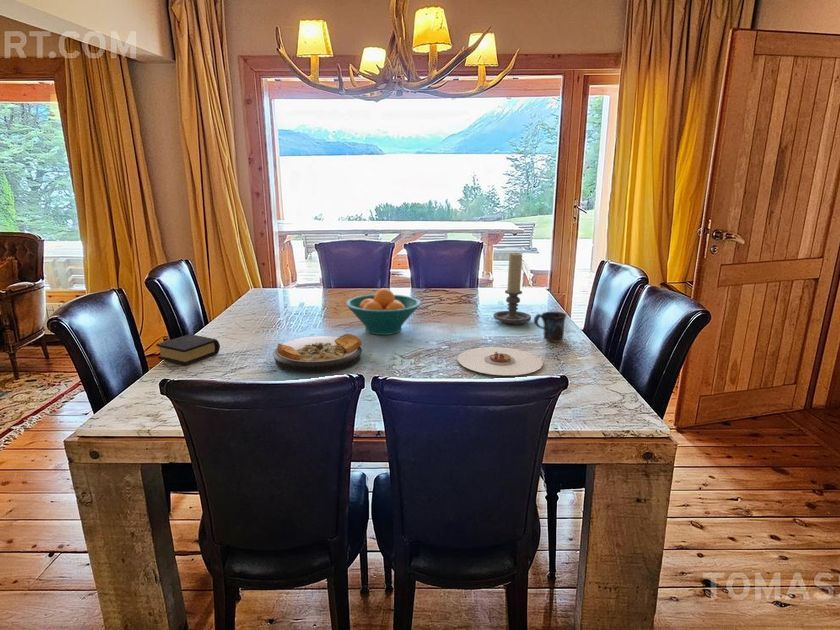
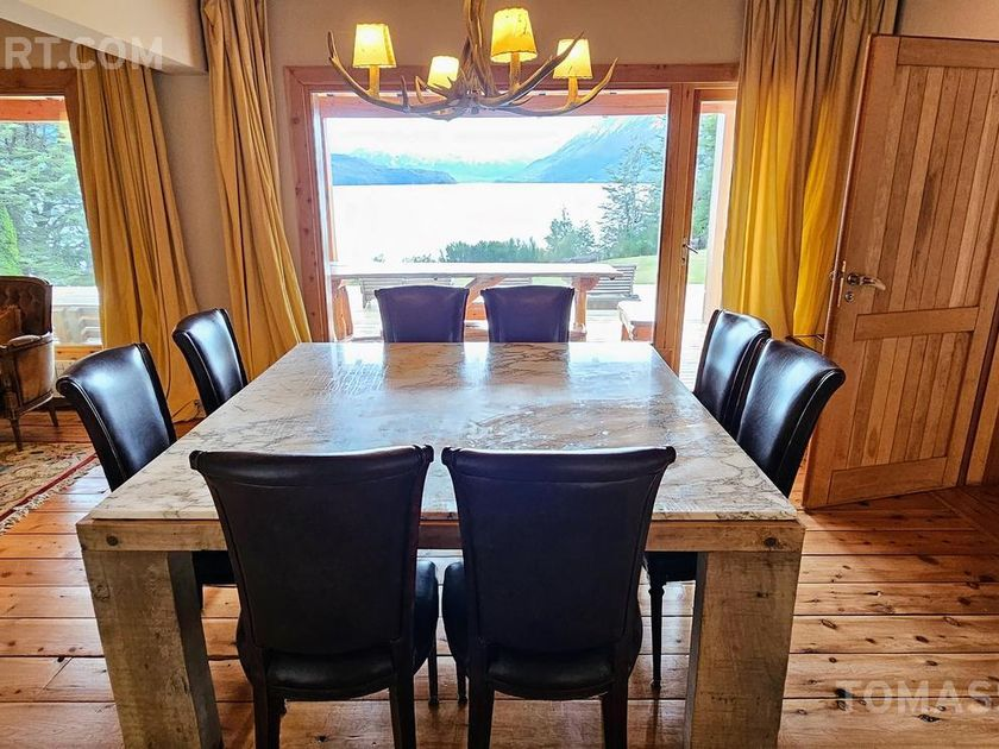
- fruit bowl [345,287,422,336]
- candle holder [492,252,532,325]
- plate [272,333,363,375]
- mug [533,311,568,343]
- plate [457,346,544,376]
- book [155,333,221,366]
